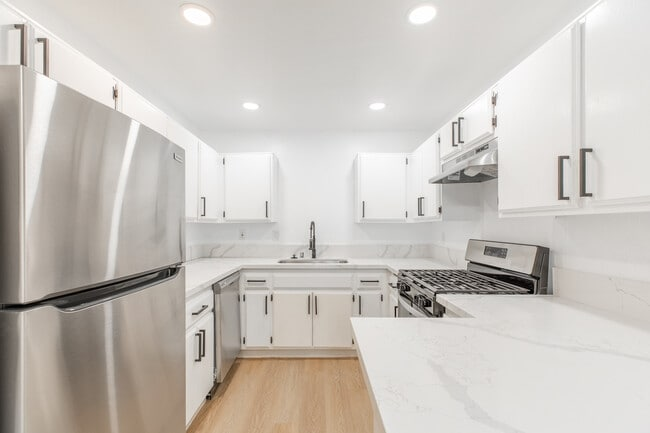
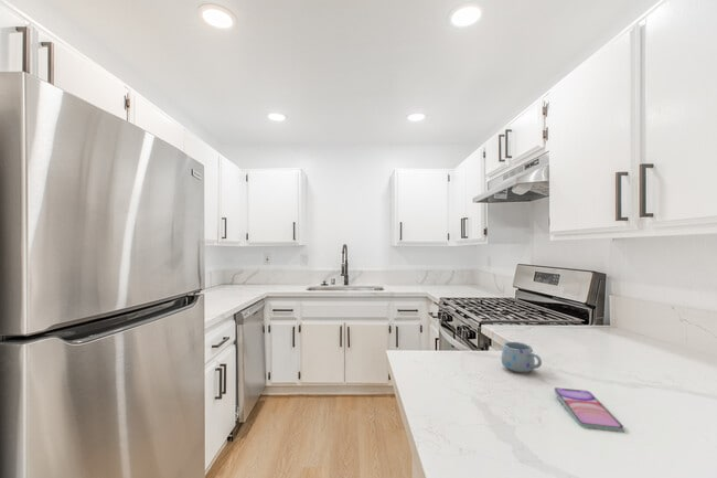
+ mug [501,341,543,373]
+ smartphone [554,386,624,433]
